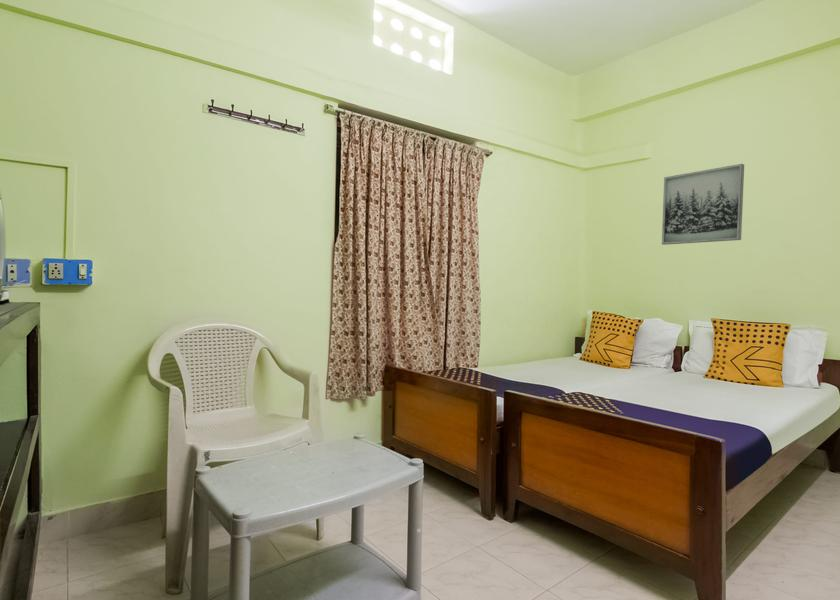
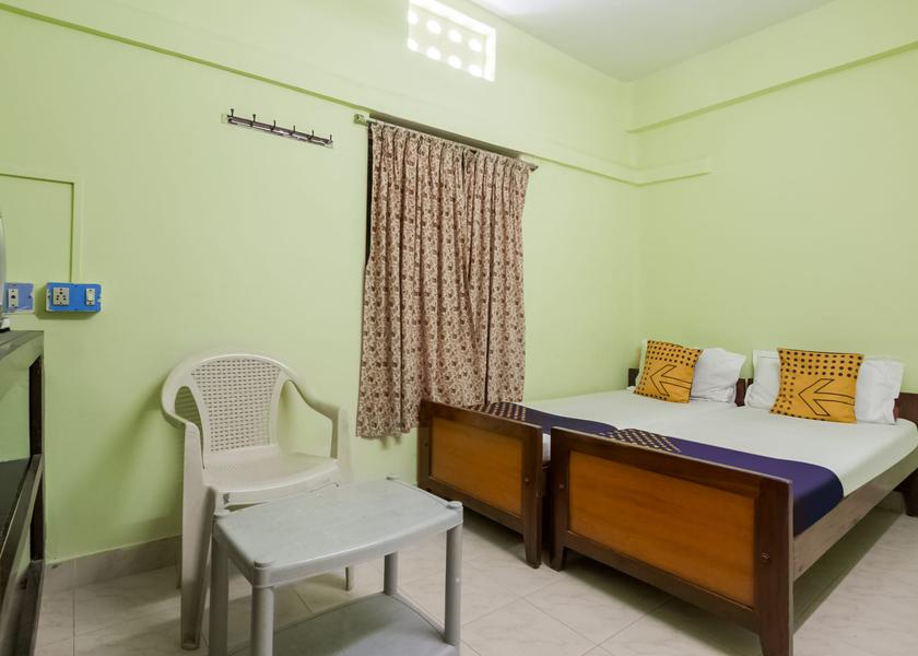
- wall art [661,163,745,246]
